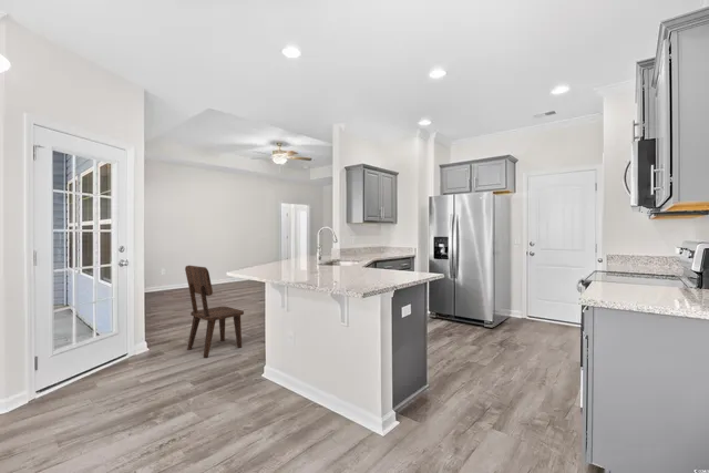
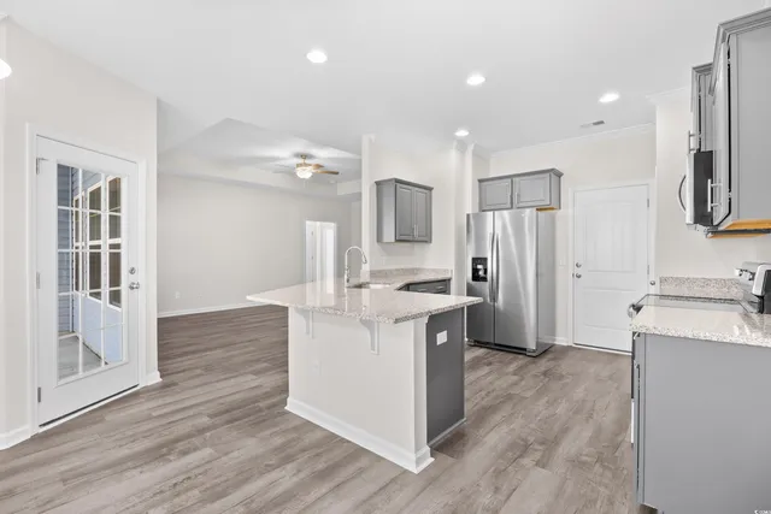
- dining chair [184,265,245,359]
